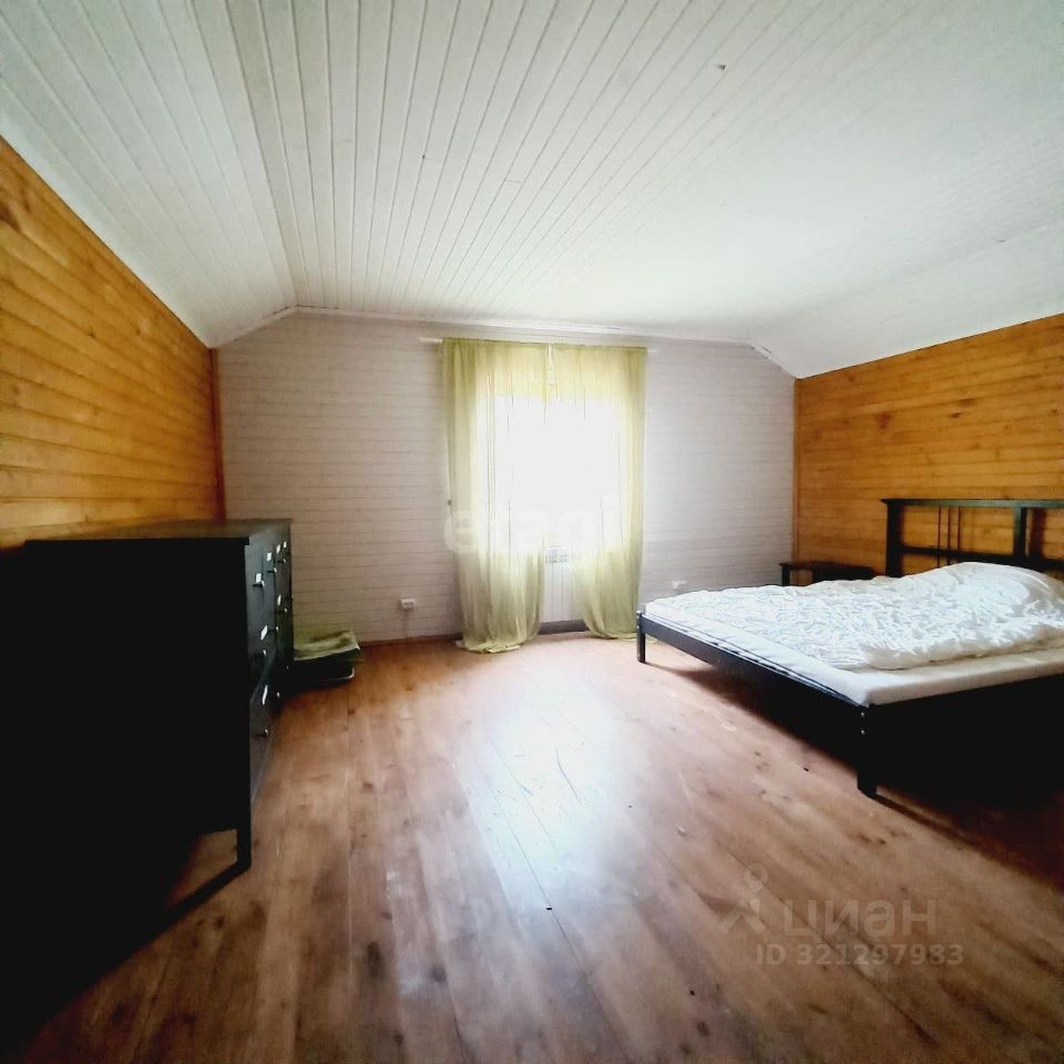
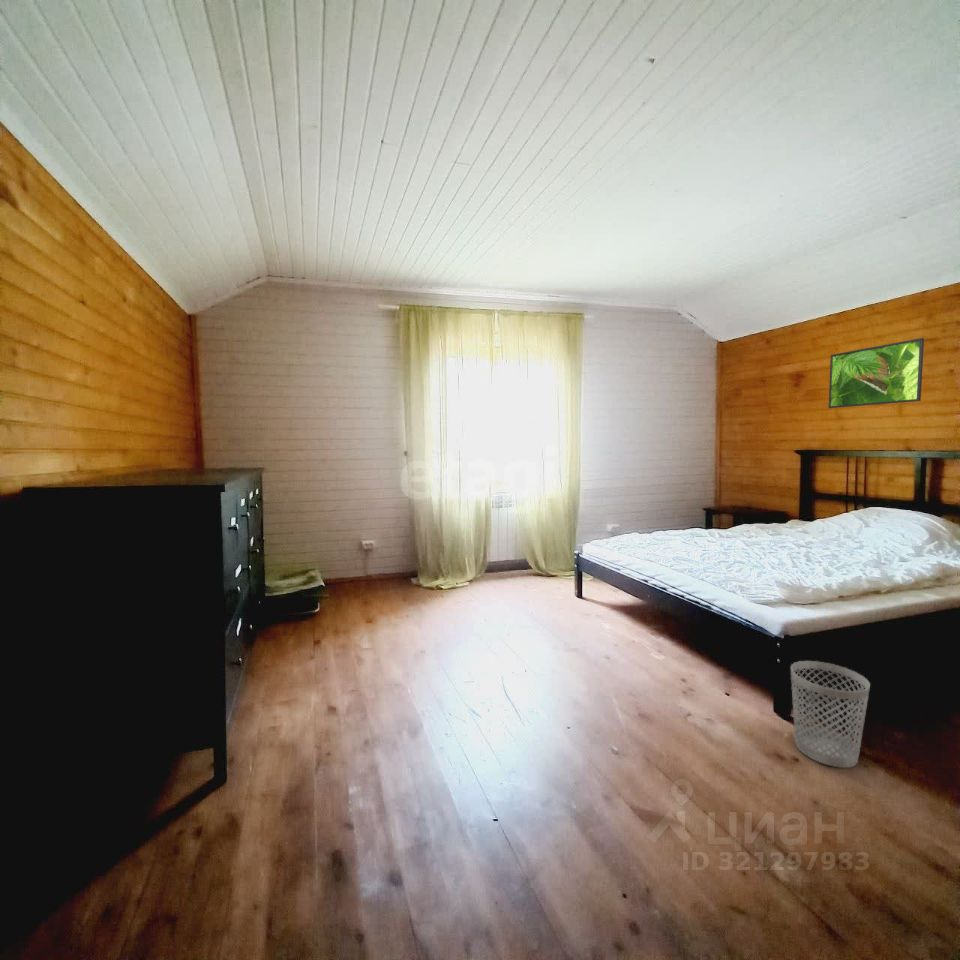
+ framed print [828,337,925,409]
+ wastebasket [790,660,871,769]
